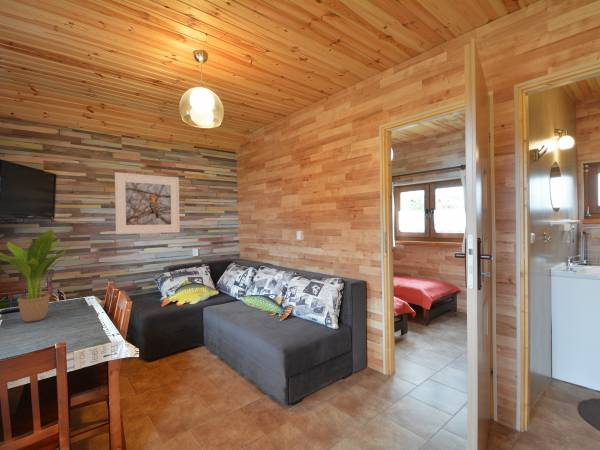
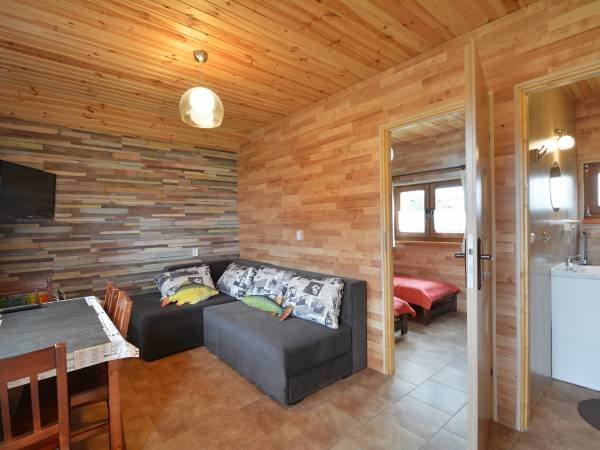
- potted plant [0,228,80,323]
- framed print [114,171,181,235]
